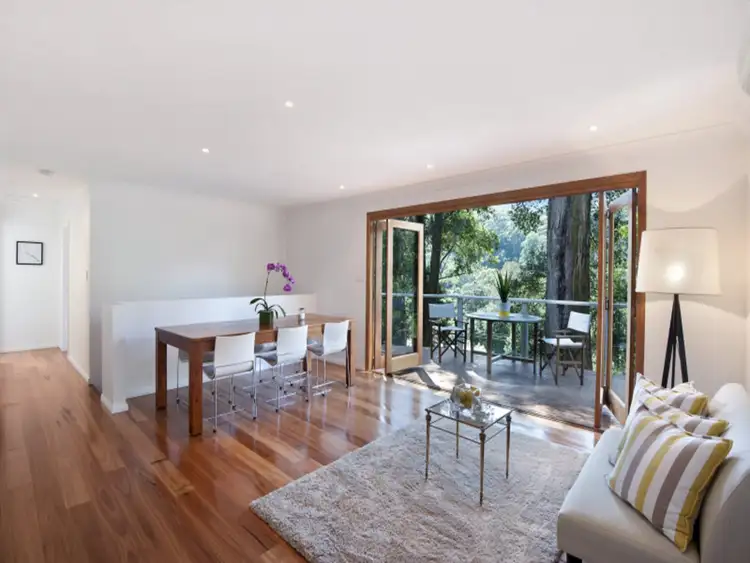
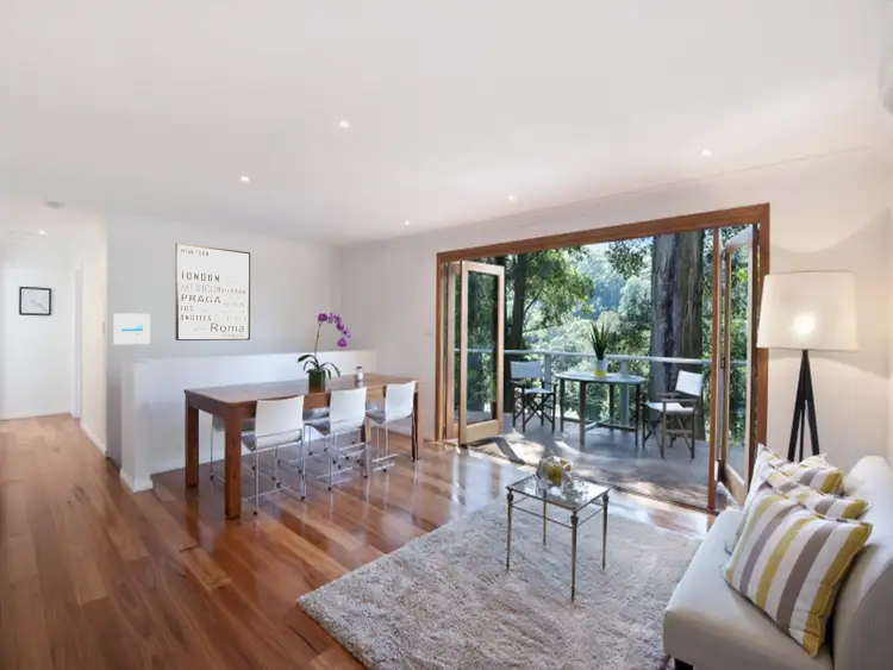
+ wall art [174,242,251,342]
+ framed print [112,312,151,345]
